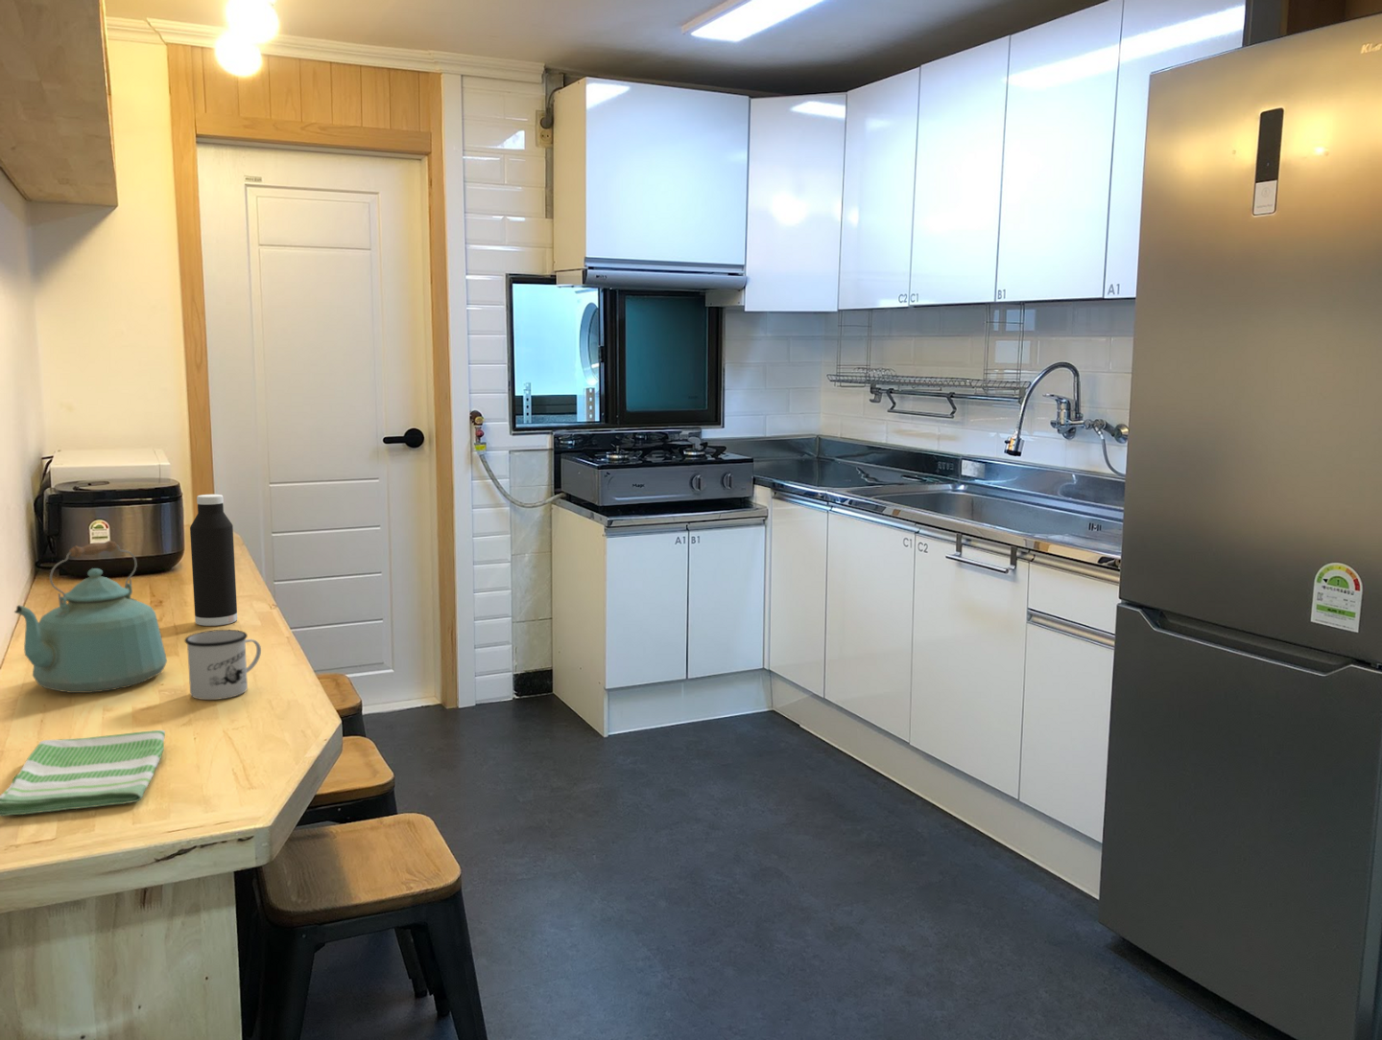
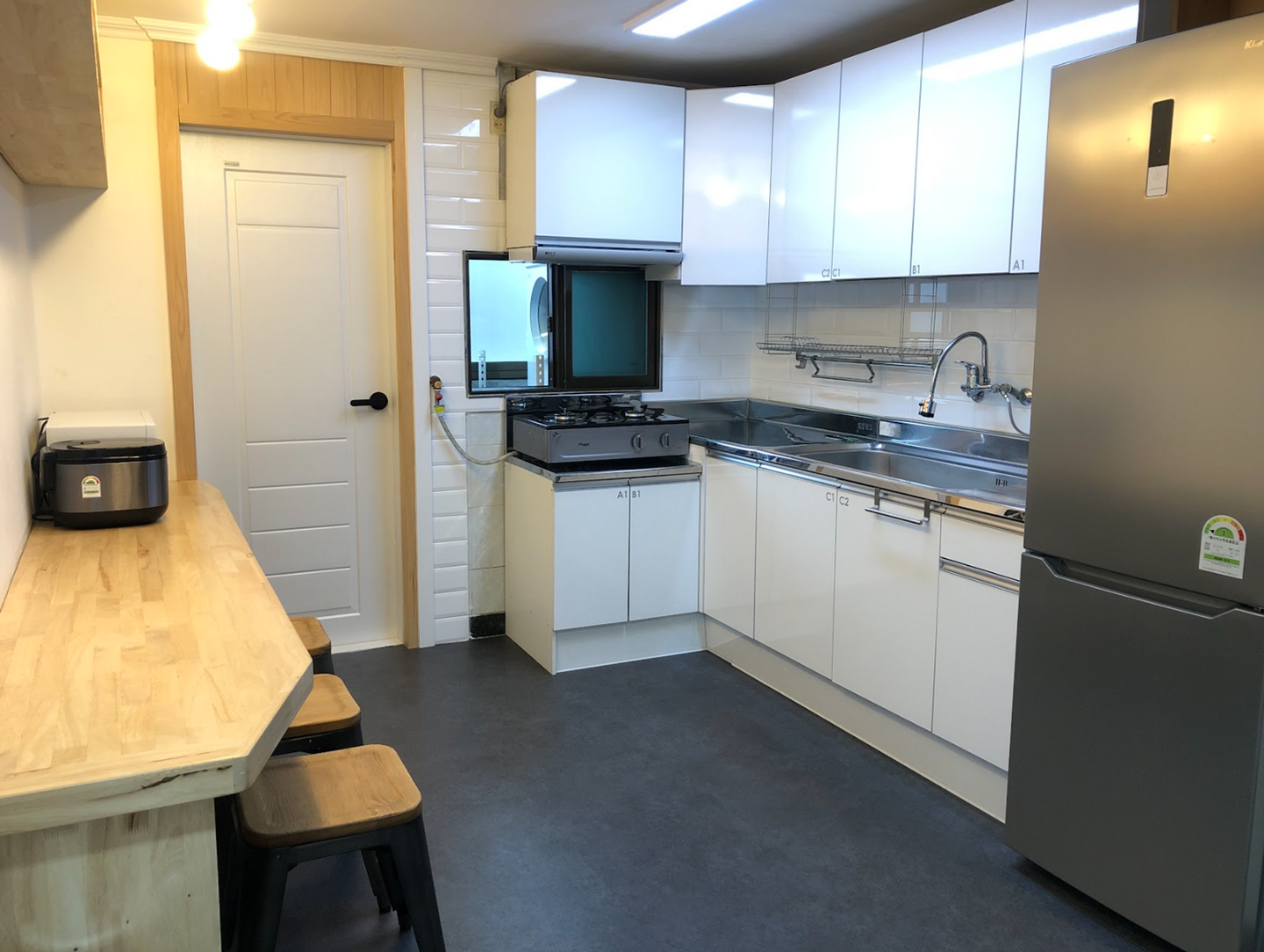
- kettle [13,540,168,694]
- dish towel [0,730,166,817]
- mug [184,629,262,700]
- water bottle [189,494,238,627]
